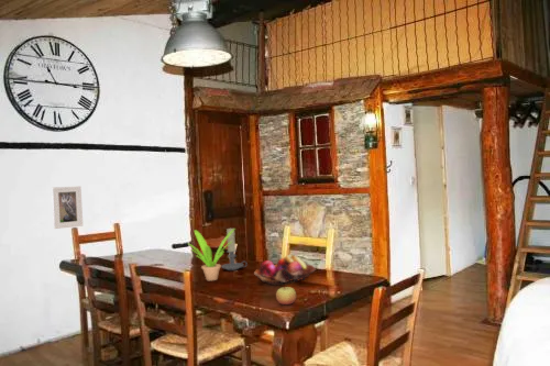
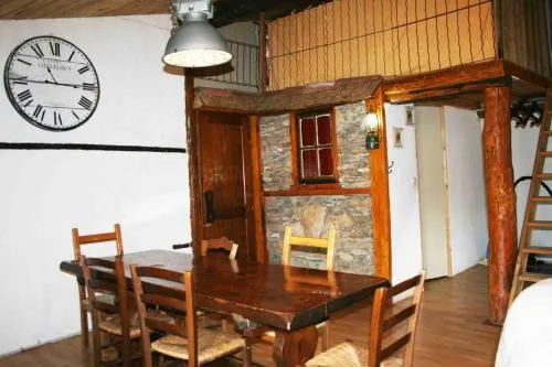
- fruit basket [253,254,317,286]
- candle holder [220,226,249,271]
- apple [275,286,297,306]
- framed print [51,185,84,230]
- potted plant [186,228,237,281]
